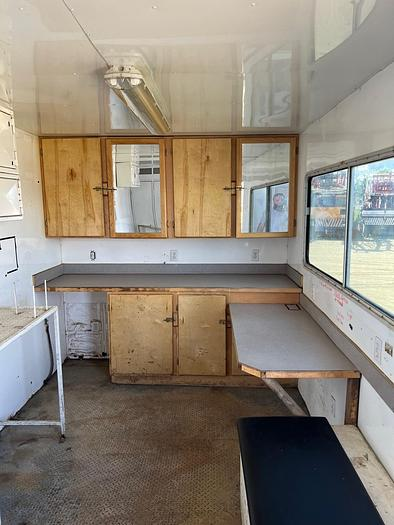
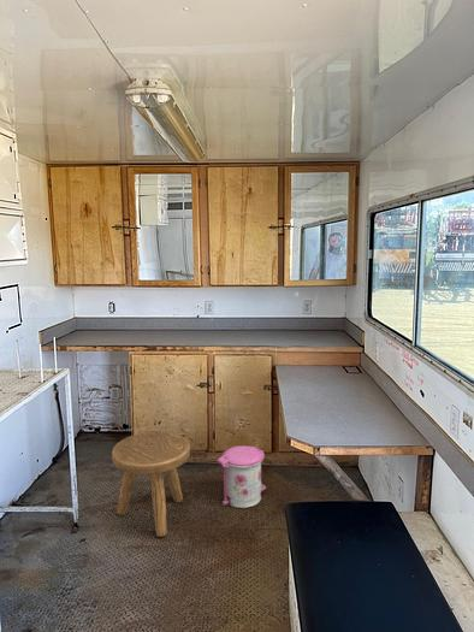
+ stool [111,431,191,538]
+ trash can [215,444,267,509]
